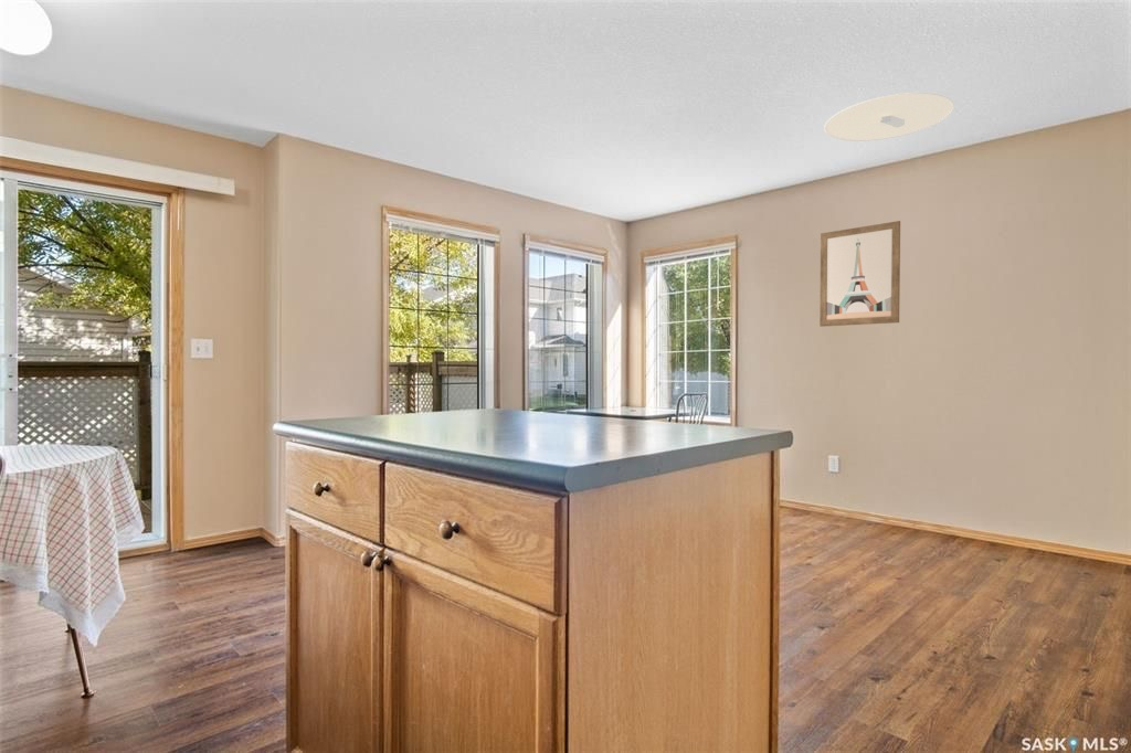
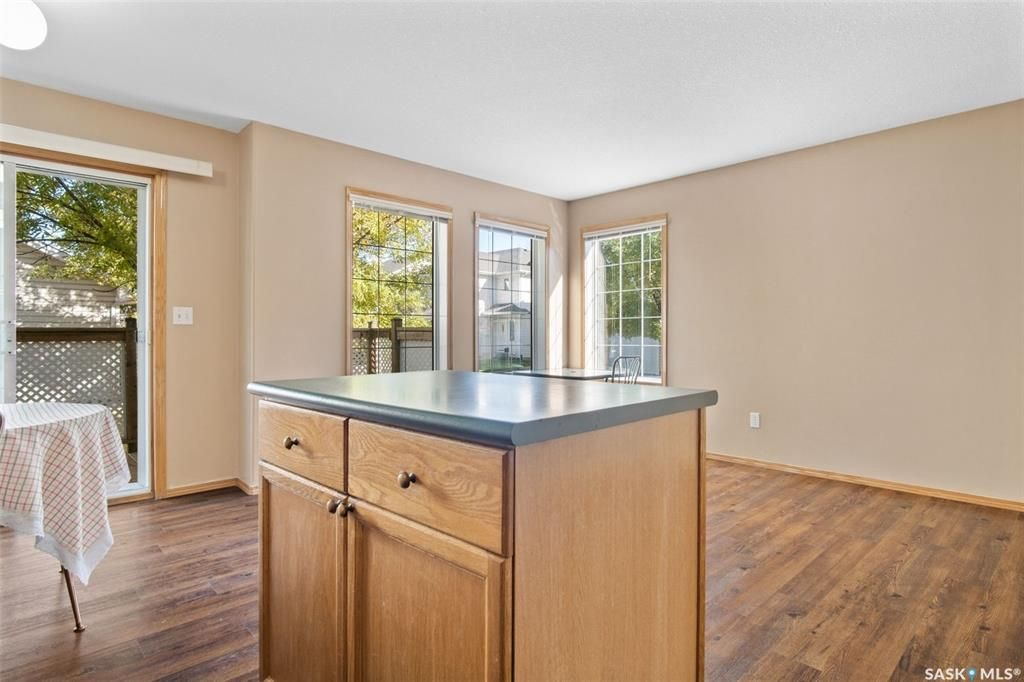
- ceiling light [823,92,955,142]
- wall art [818,220,901,328]
